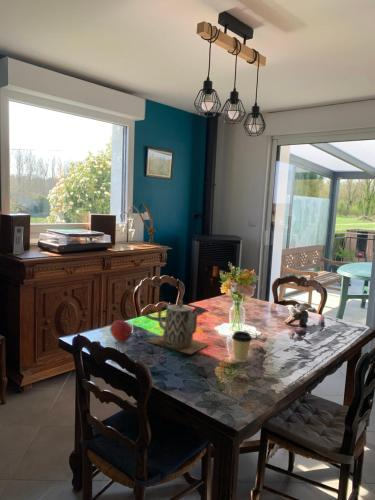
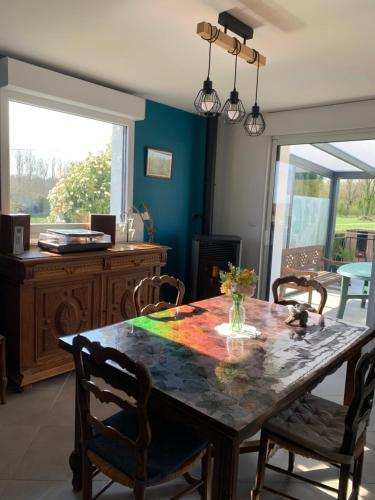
- fruit [109,319,133,343]
- coffee cup [231,330,253,363]
- teapot [146,299,210,355]
